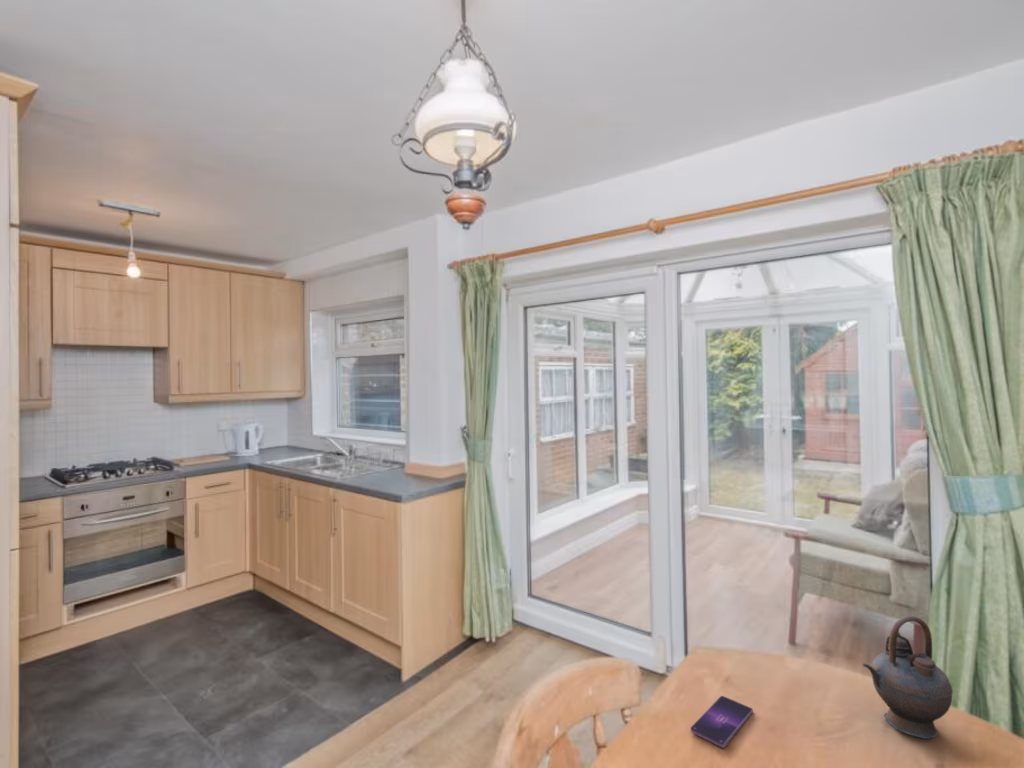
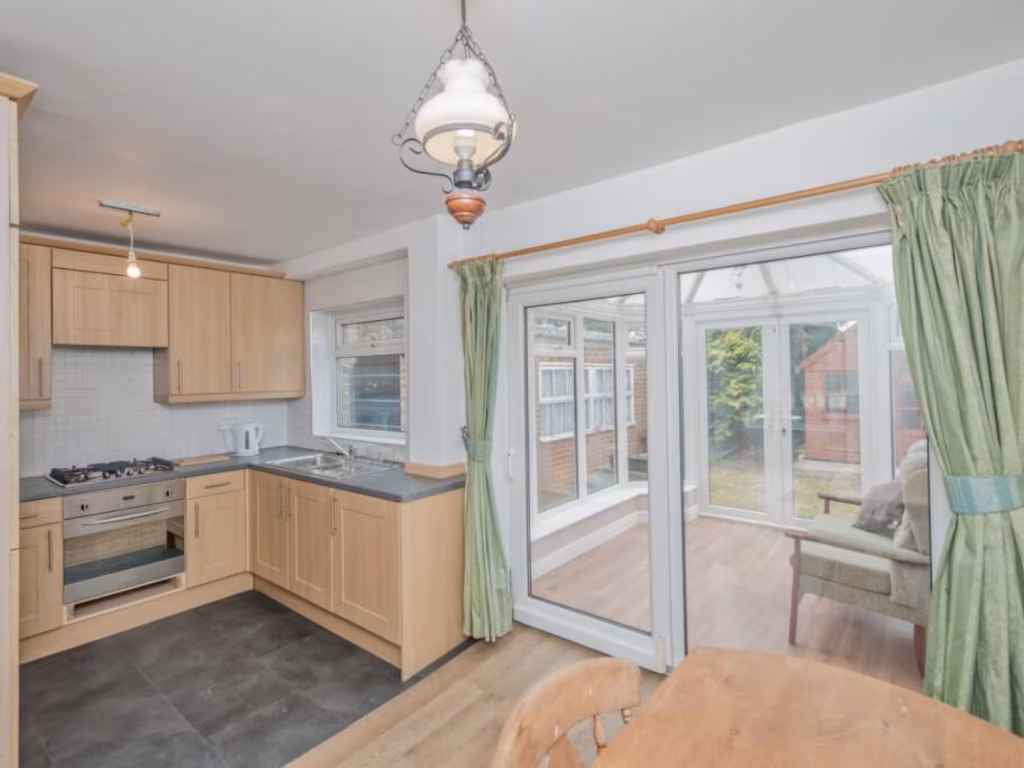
- teapot [862,615,954,740]
- smartphone [690,695,754,749]
